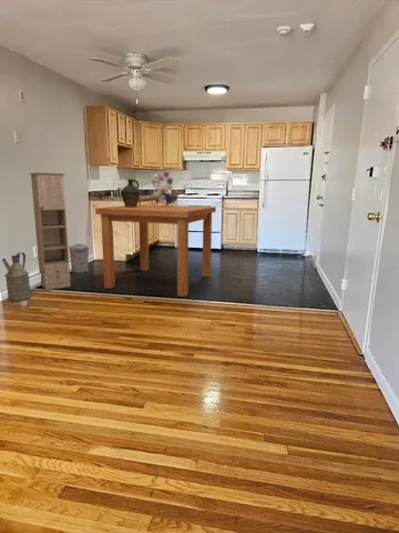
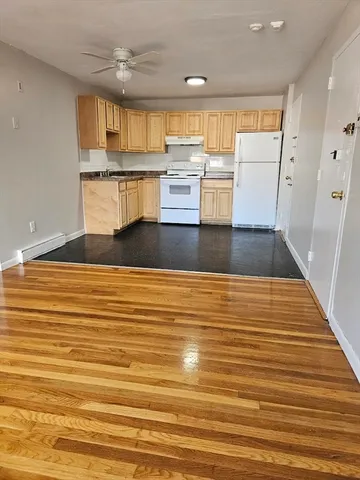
- trash can [68,243,90,274]
- storage cabinet [29,171,72,291]
- dining table [94,203,217,298]
- ceramic jug [120,179,141,208]
- watering can [1,251,32,302]
- bouquet [147,165,181,205]
